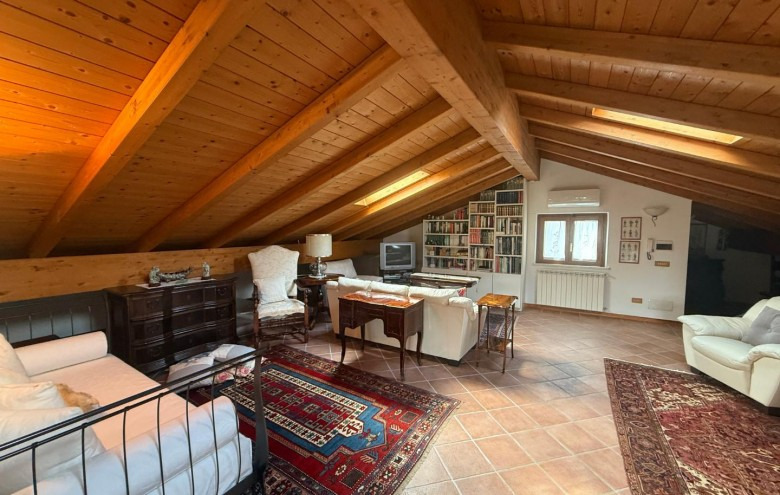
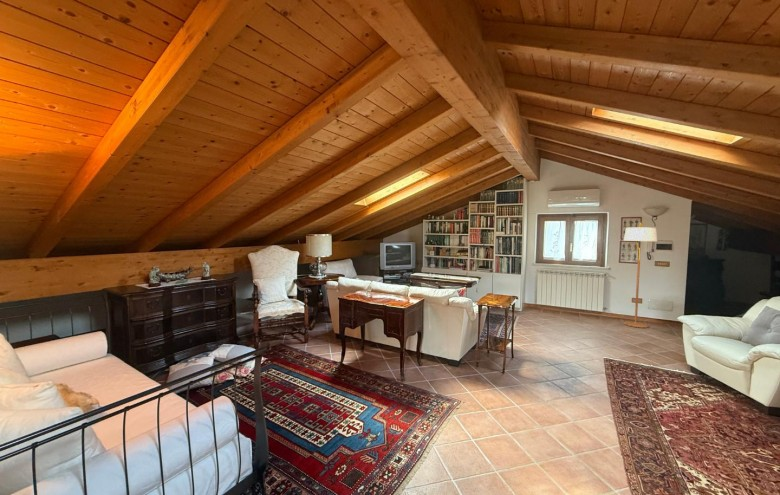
+ floor lamp [623,222,658,329]
